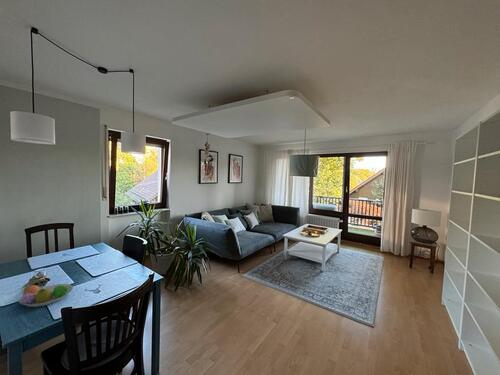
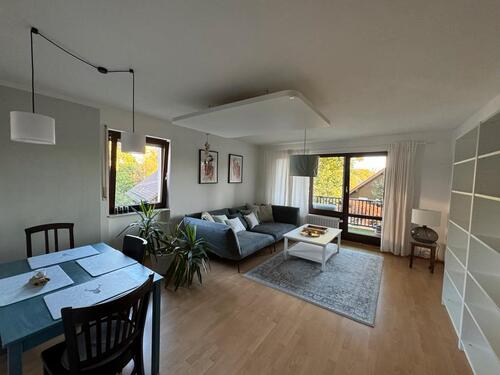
- fruit bowl [18,283,74,308]
